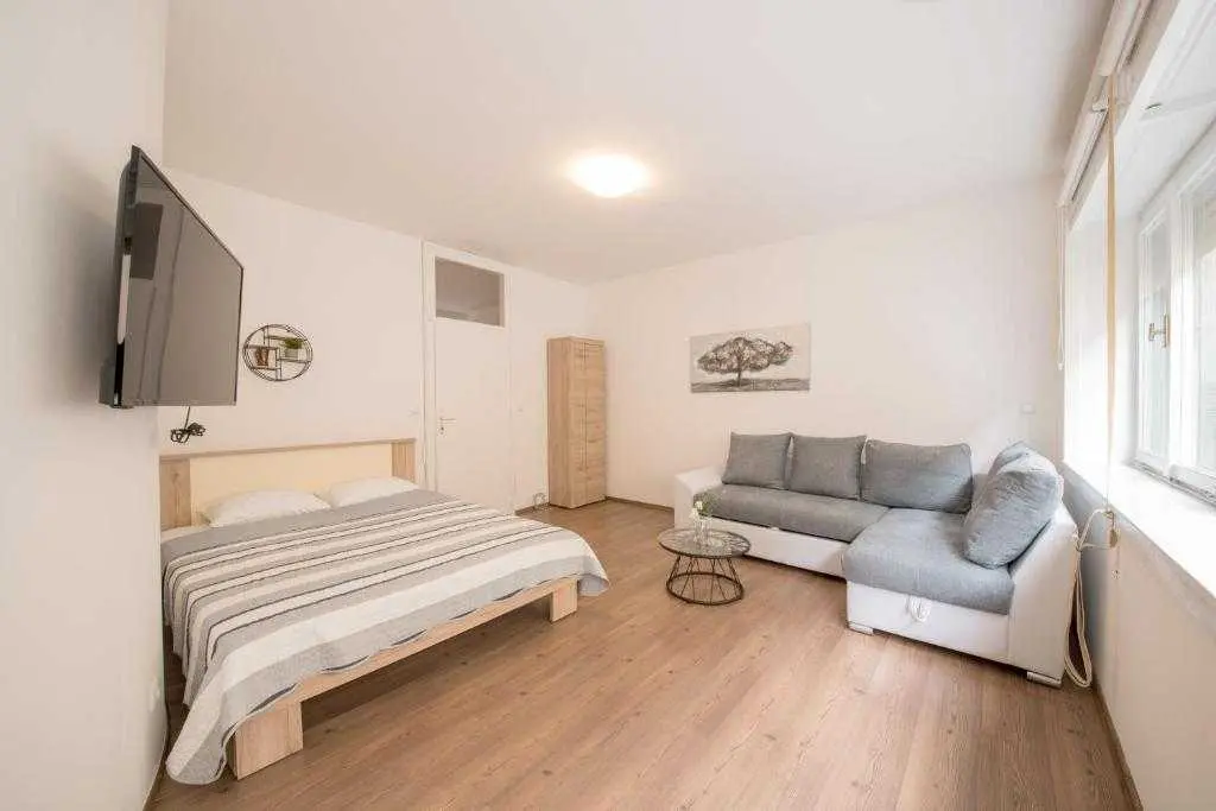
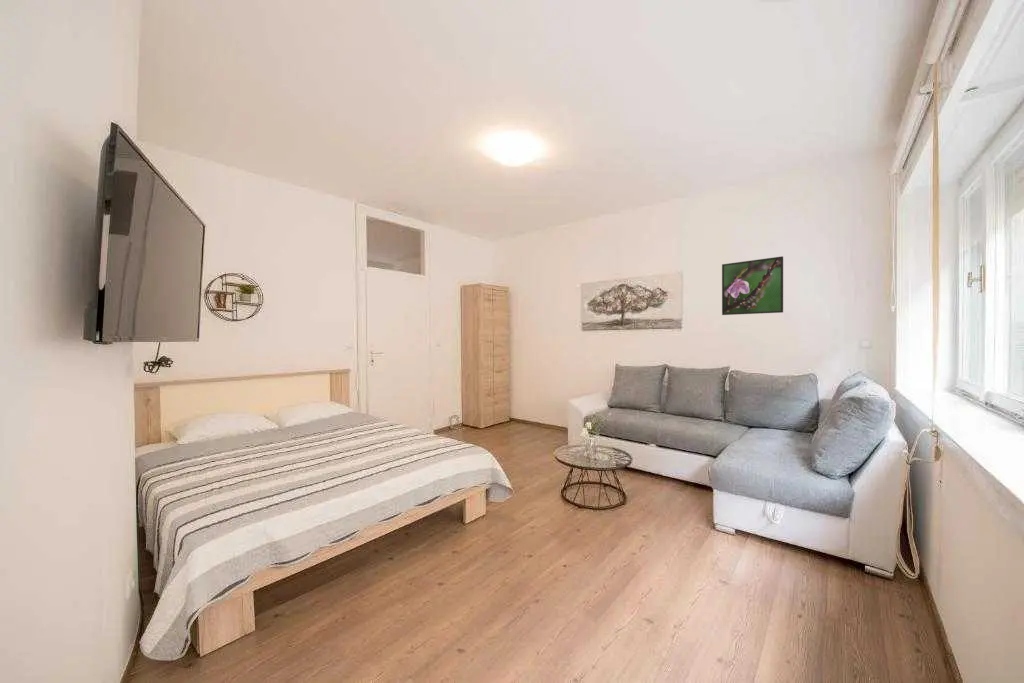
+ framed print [721,255,784,316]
